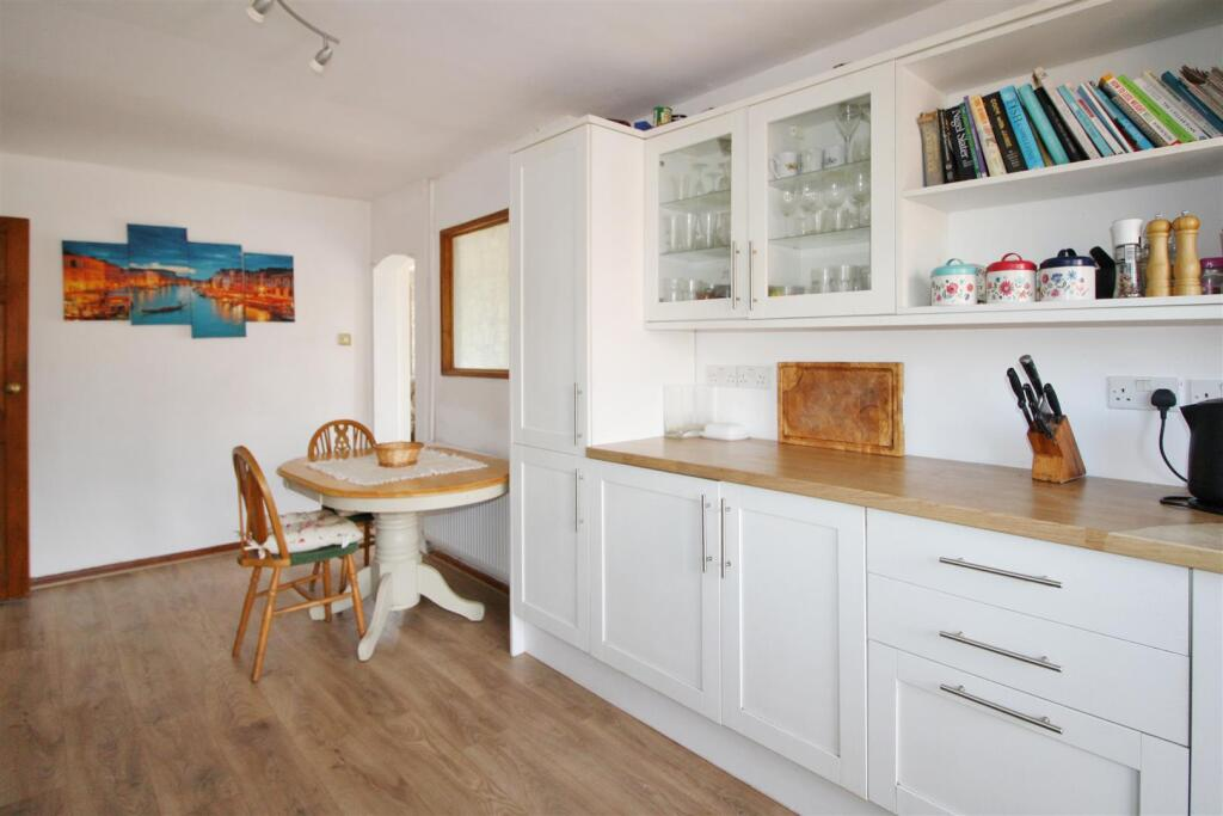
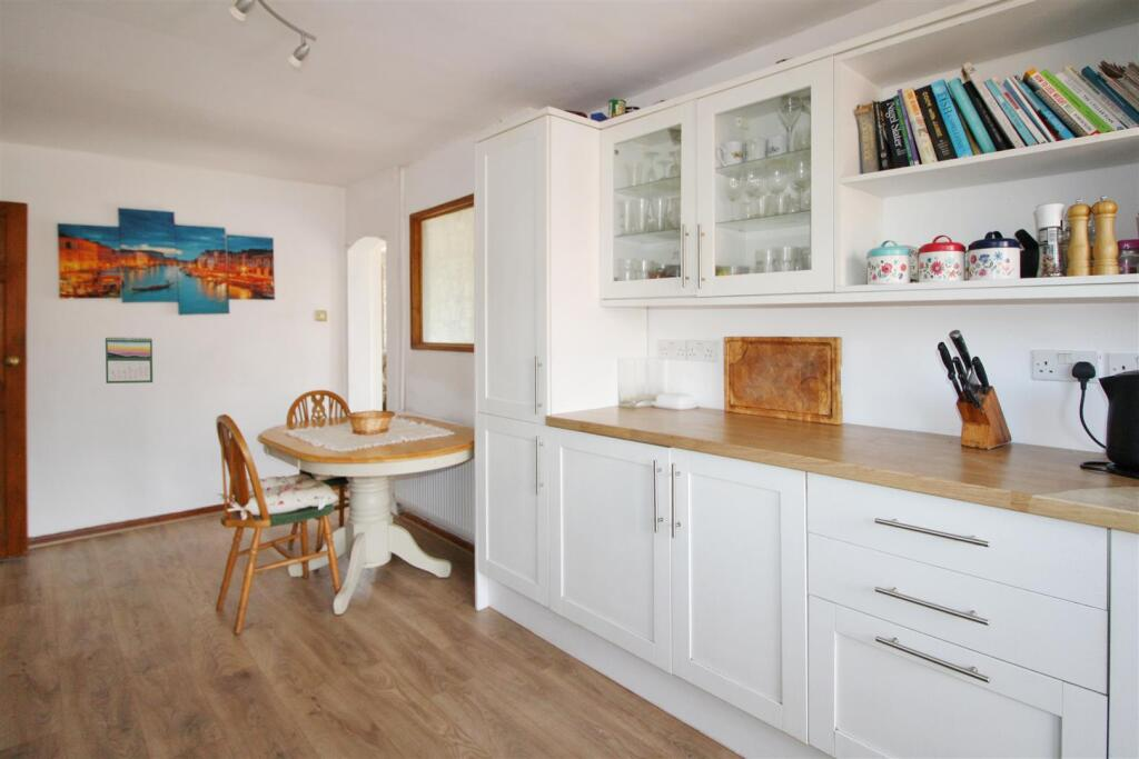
+ calendar [105,336,153,385]
